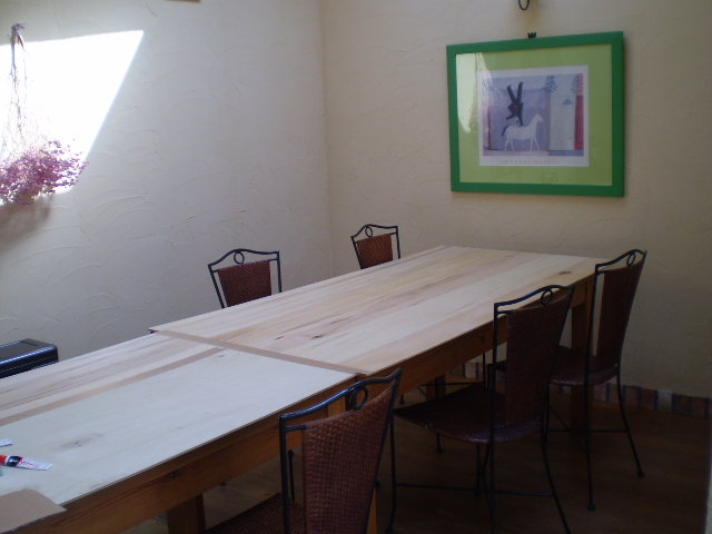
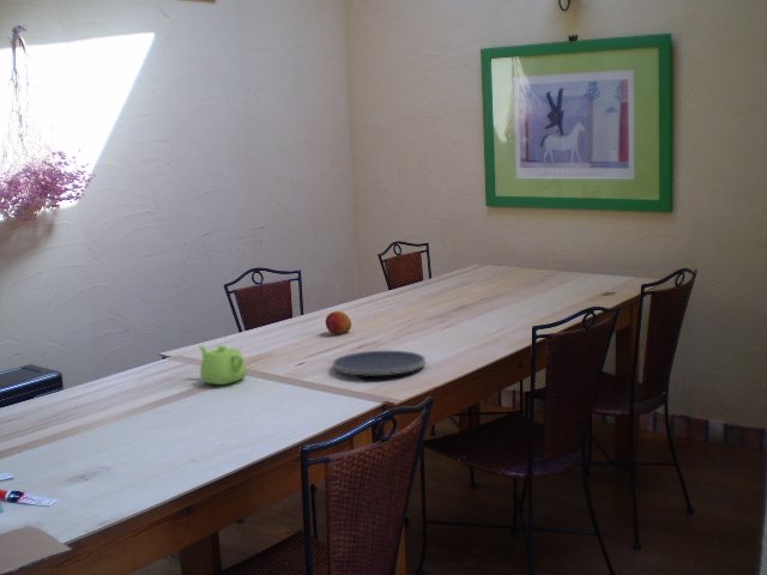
+ fruit [325,310,352,335]
+ plate [331,350,427,376]
+ teapot [198,344,248,386]
